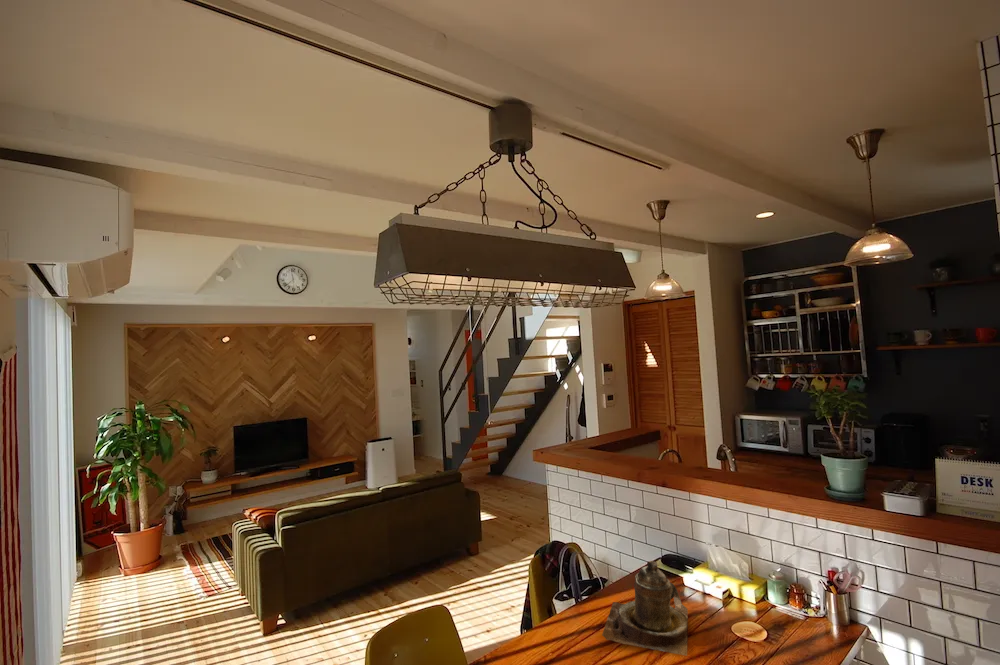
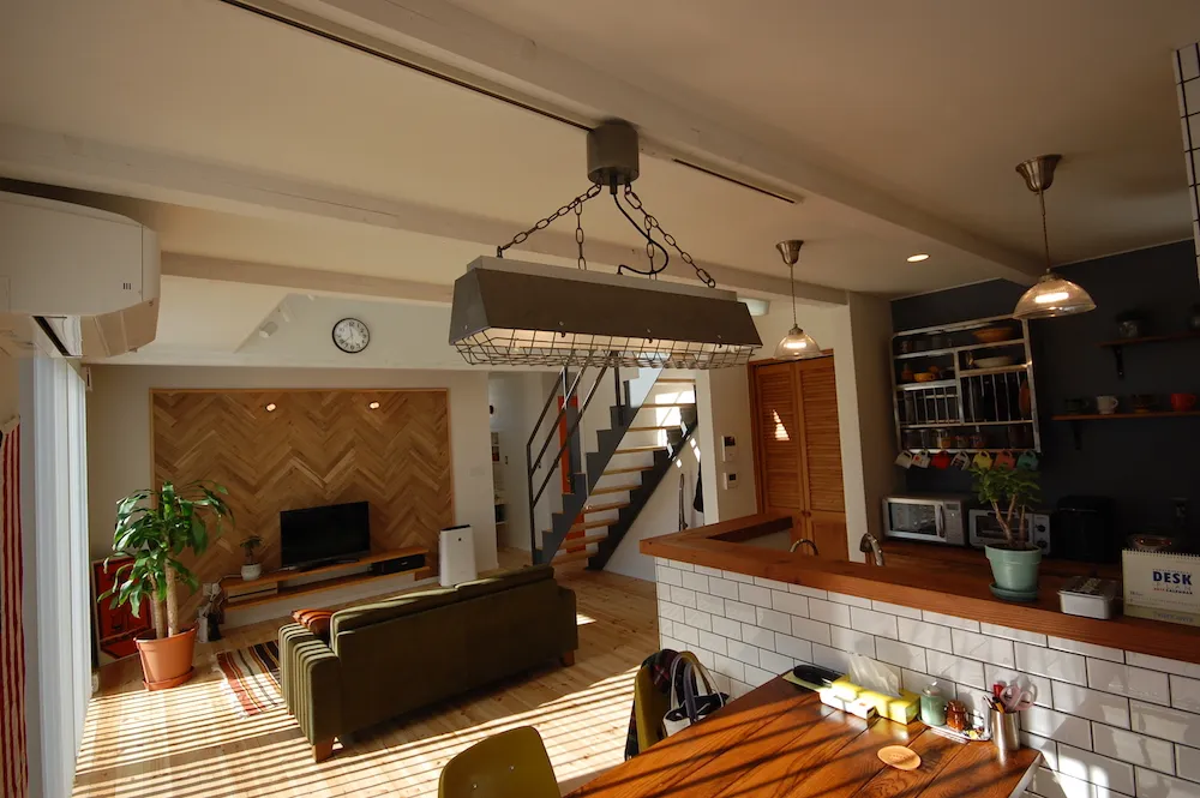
- teapot [601,560,689,657]
